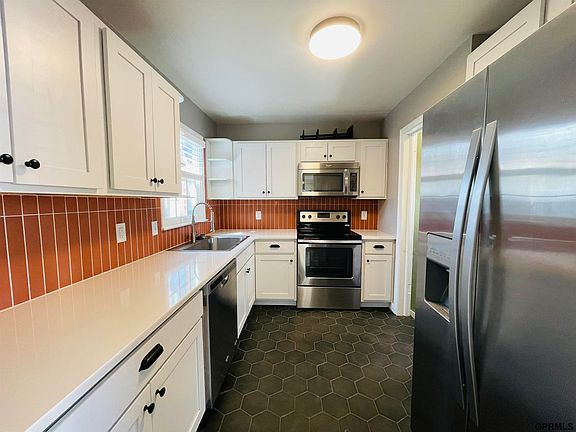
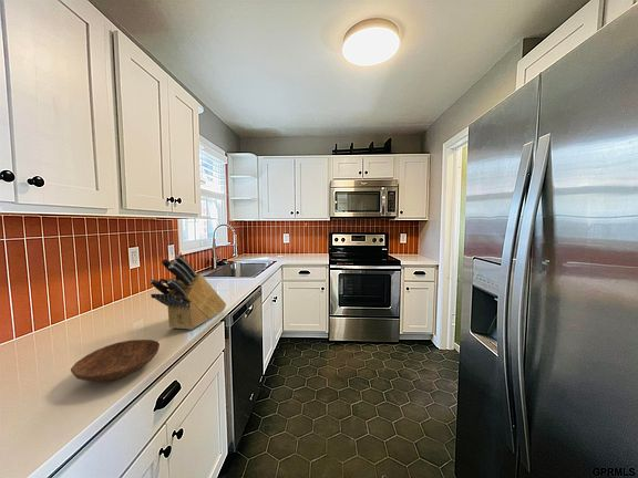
+ bowl [70,339,161,384]
+ knife block [148,254,227,331]
